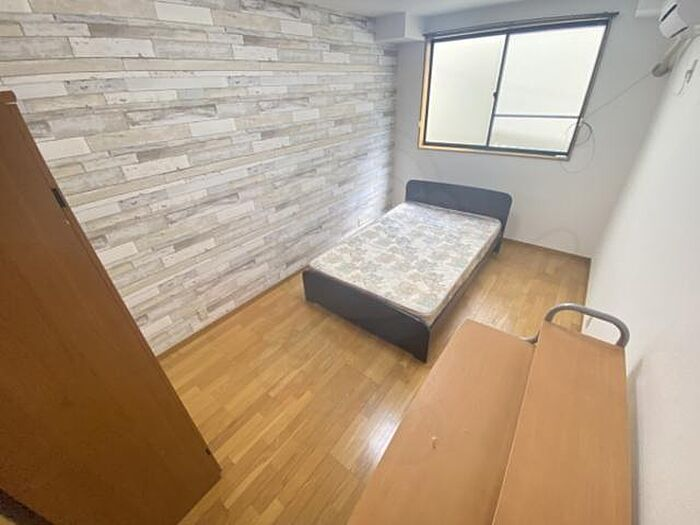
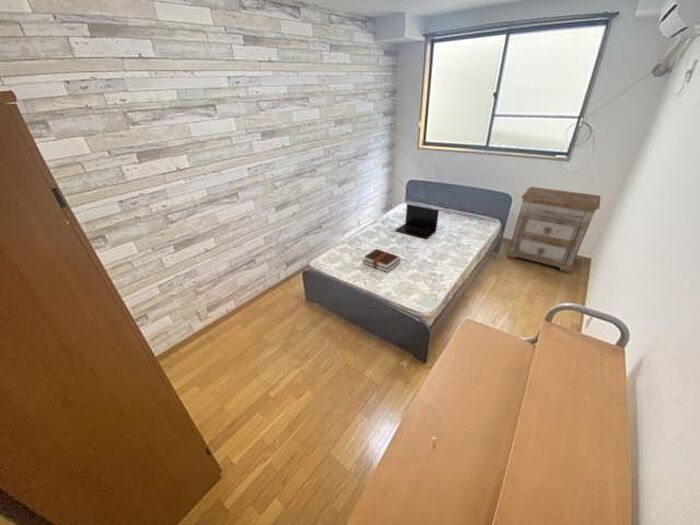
+ hardback book [362,248,401,273]
+ nightstand [506,186,602,273]
+ laptop [394,203,440,240]
